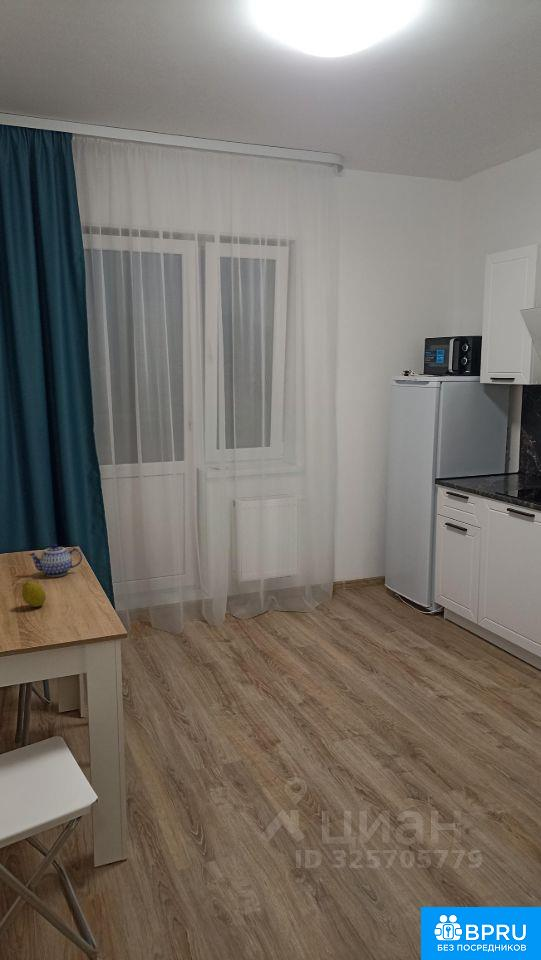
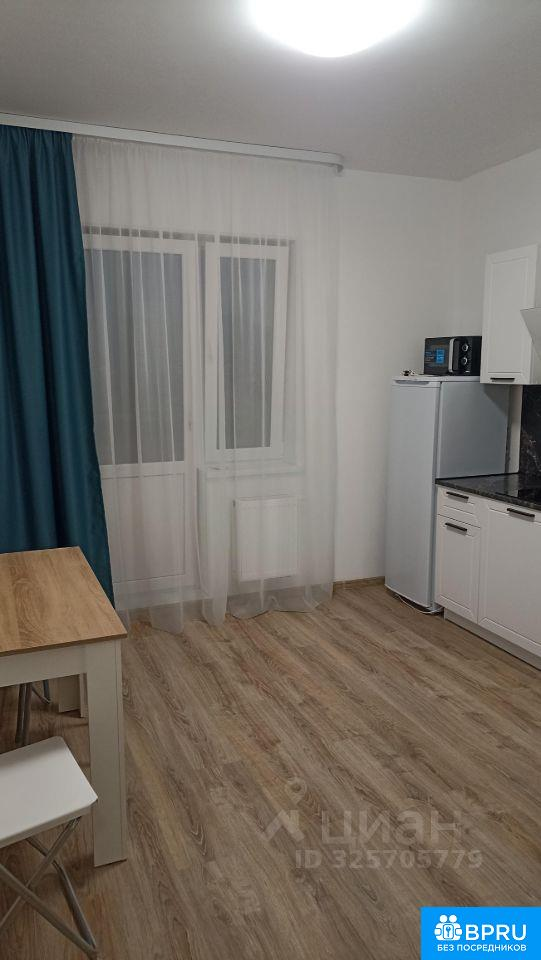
- fruit [21,581,47,608]
- teapot [27,543,83,578]
